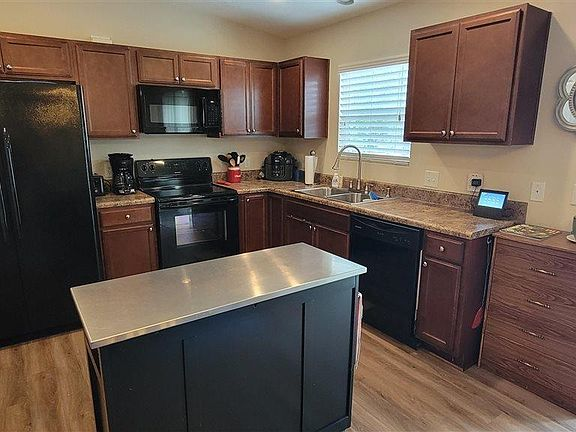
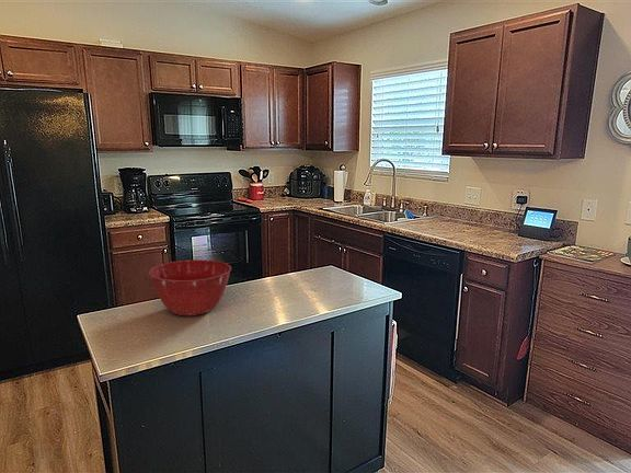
+ mixing bowl [148,258,232,316]
